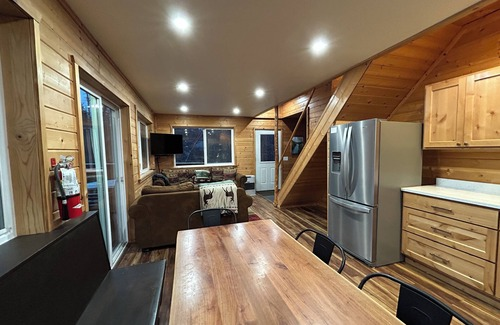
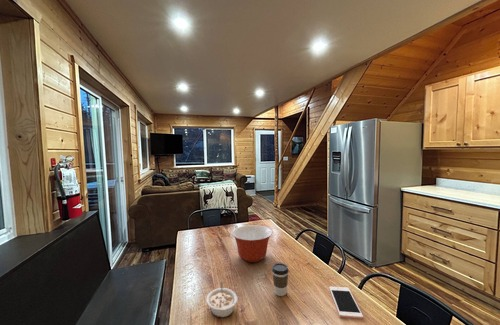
+ cell phone [328,286,364,320]
+ legume [205,281,238,318]
+ coffee cup [271,262,289,297]
+ mixing bowl [231,224,273,263]
